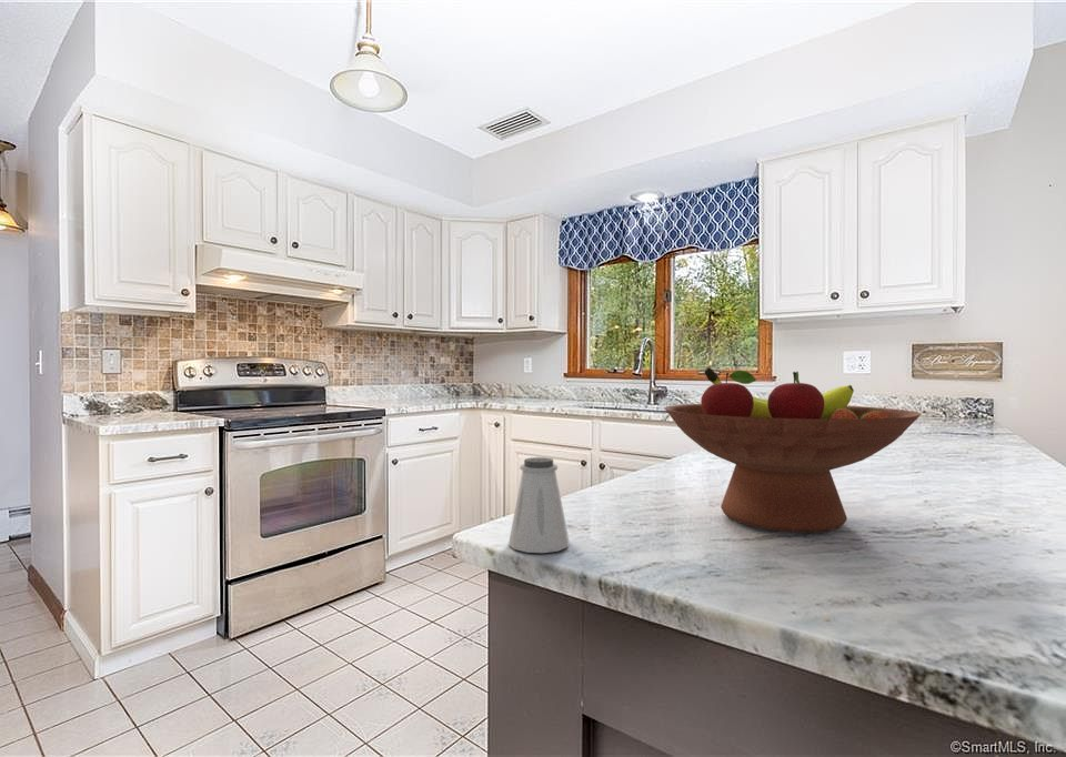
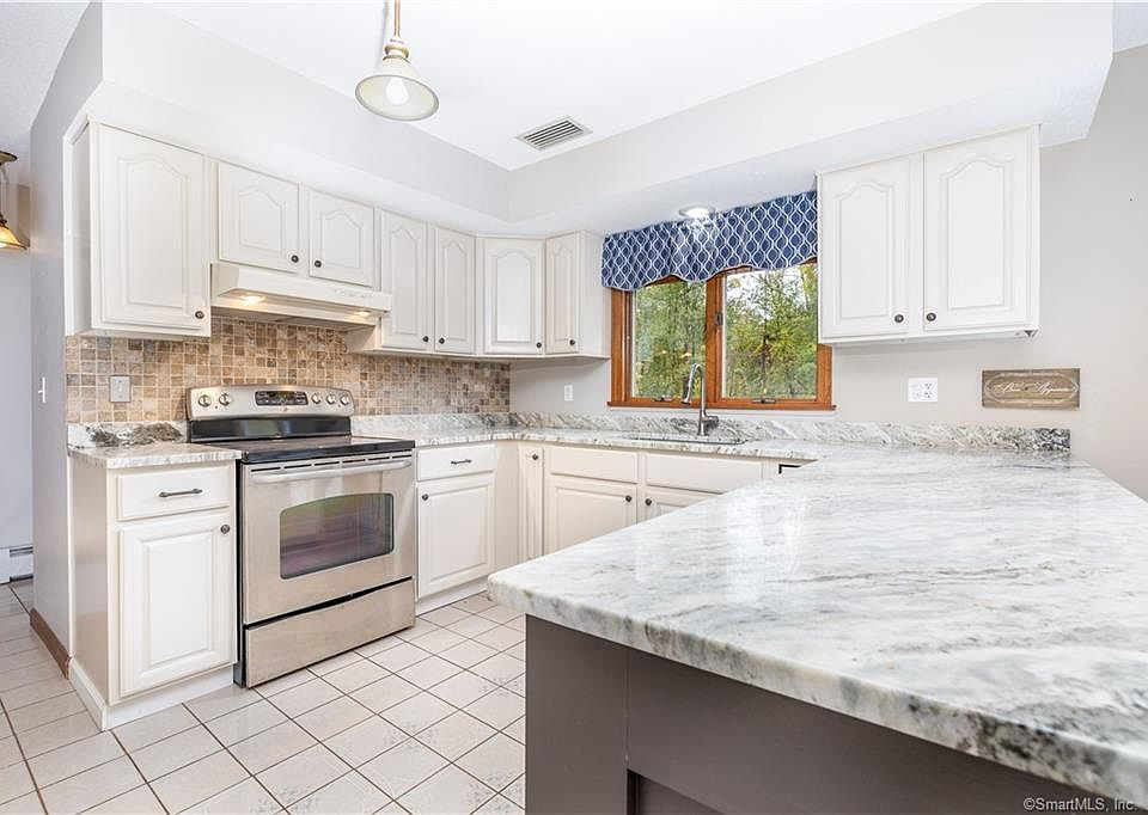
- fruit bowl [663,366,923,534]
- saltshaker [507,456,571,554]
